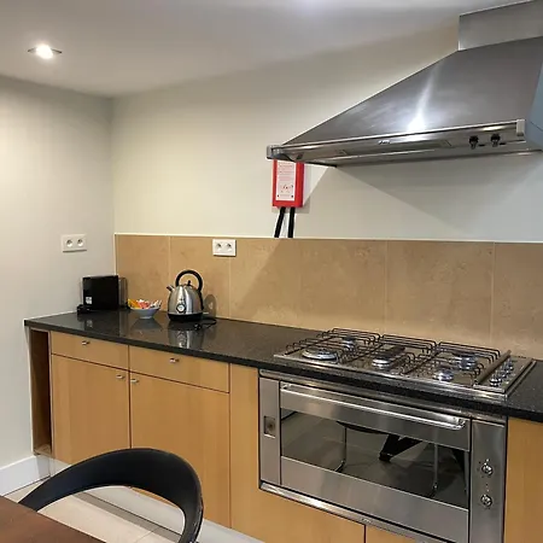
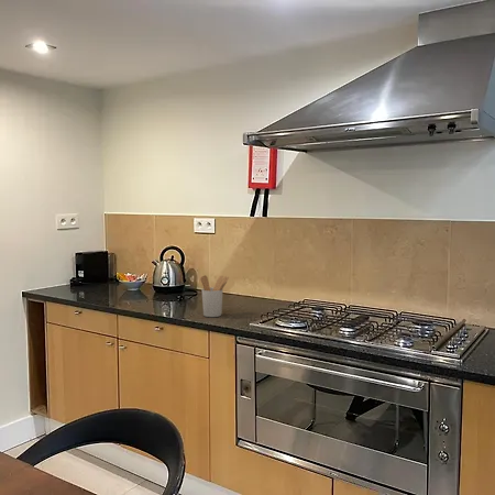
+ utensil holder [199,274,230,318]
